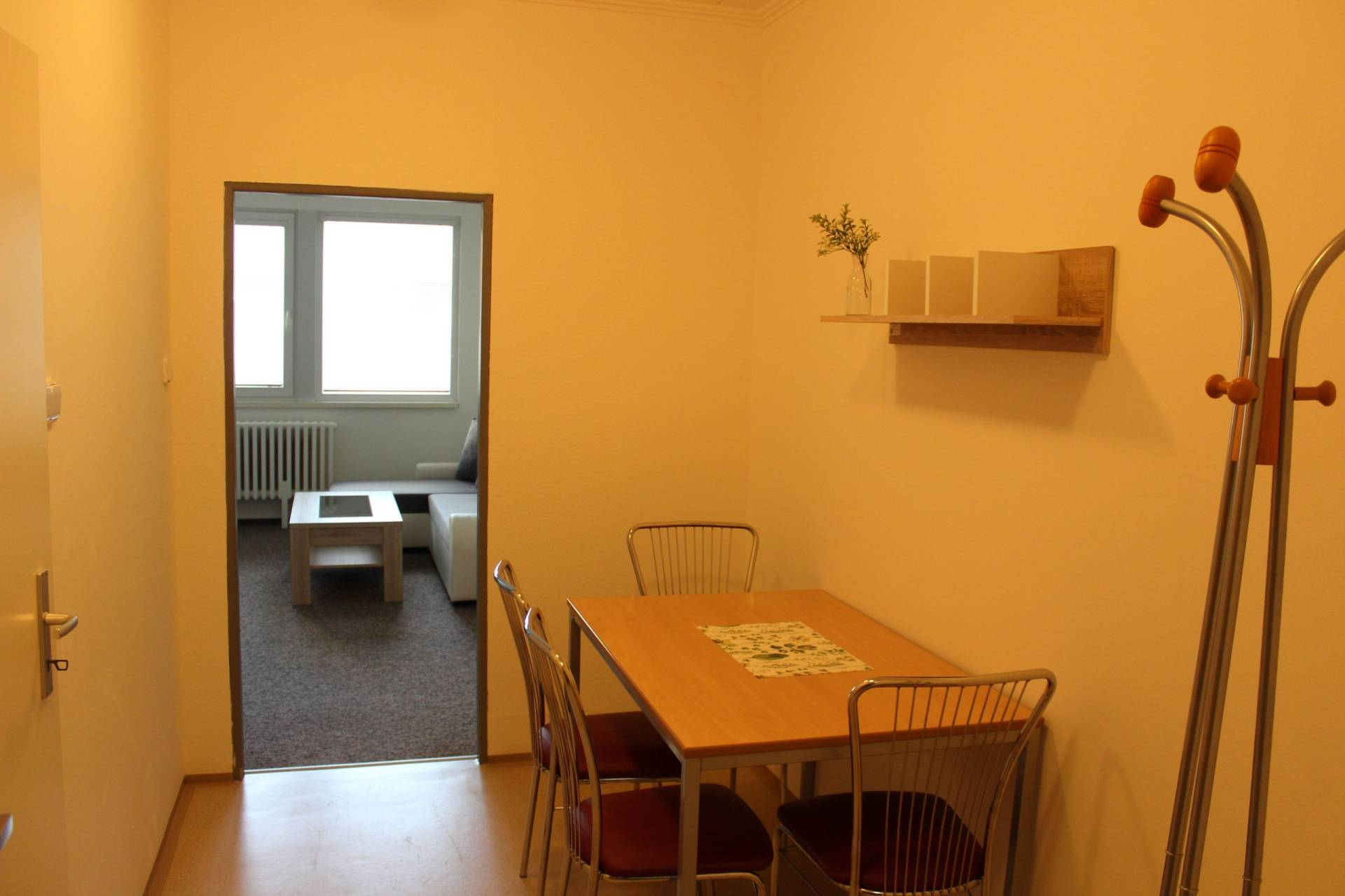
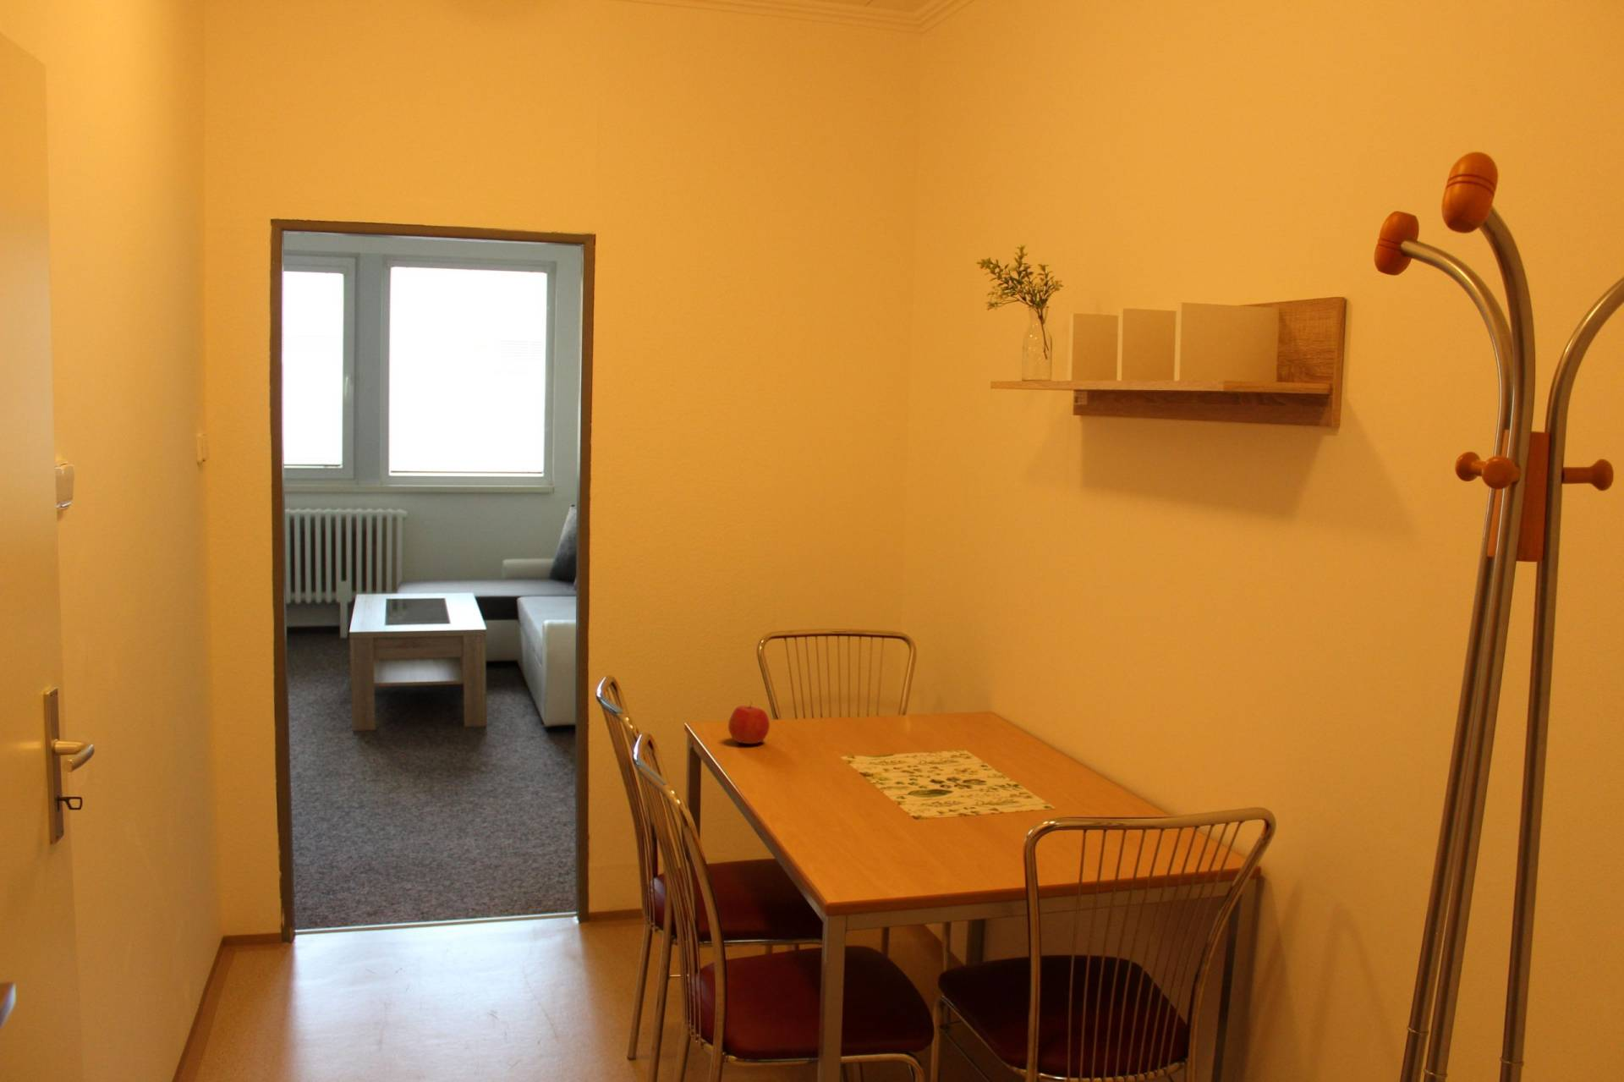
+ apple [727,702,770,744]
